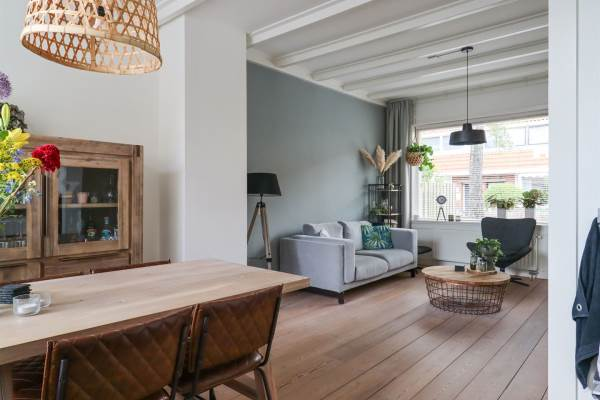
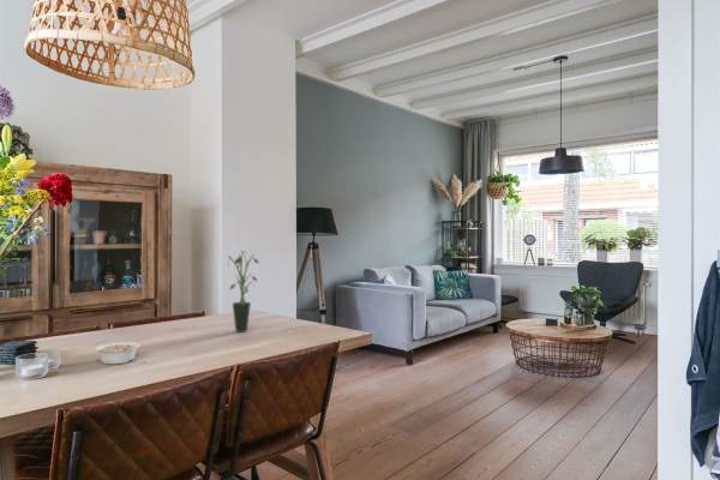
+ potted plant [227,250,259,334]
+ legume [94,341,142,366]
